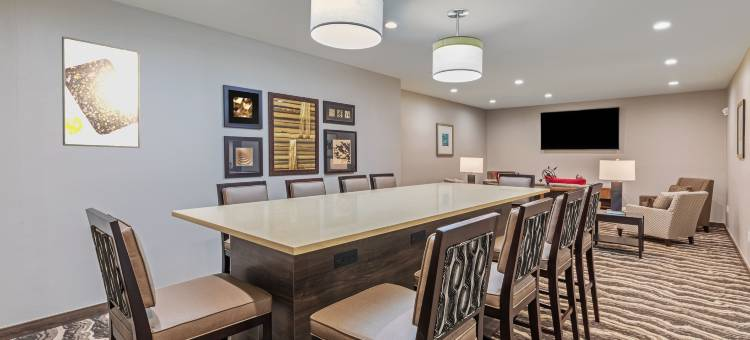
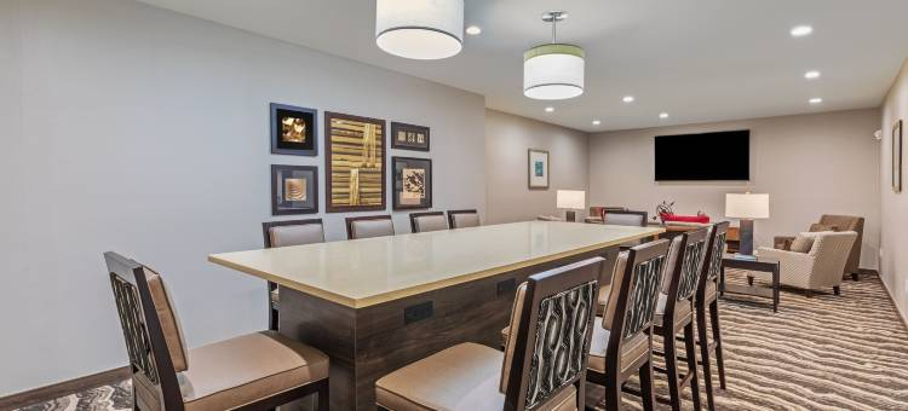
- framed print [61,35,141,149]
